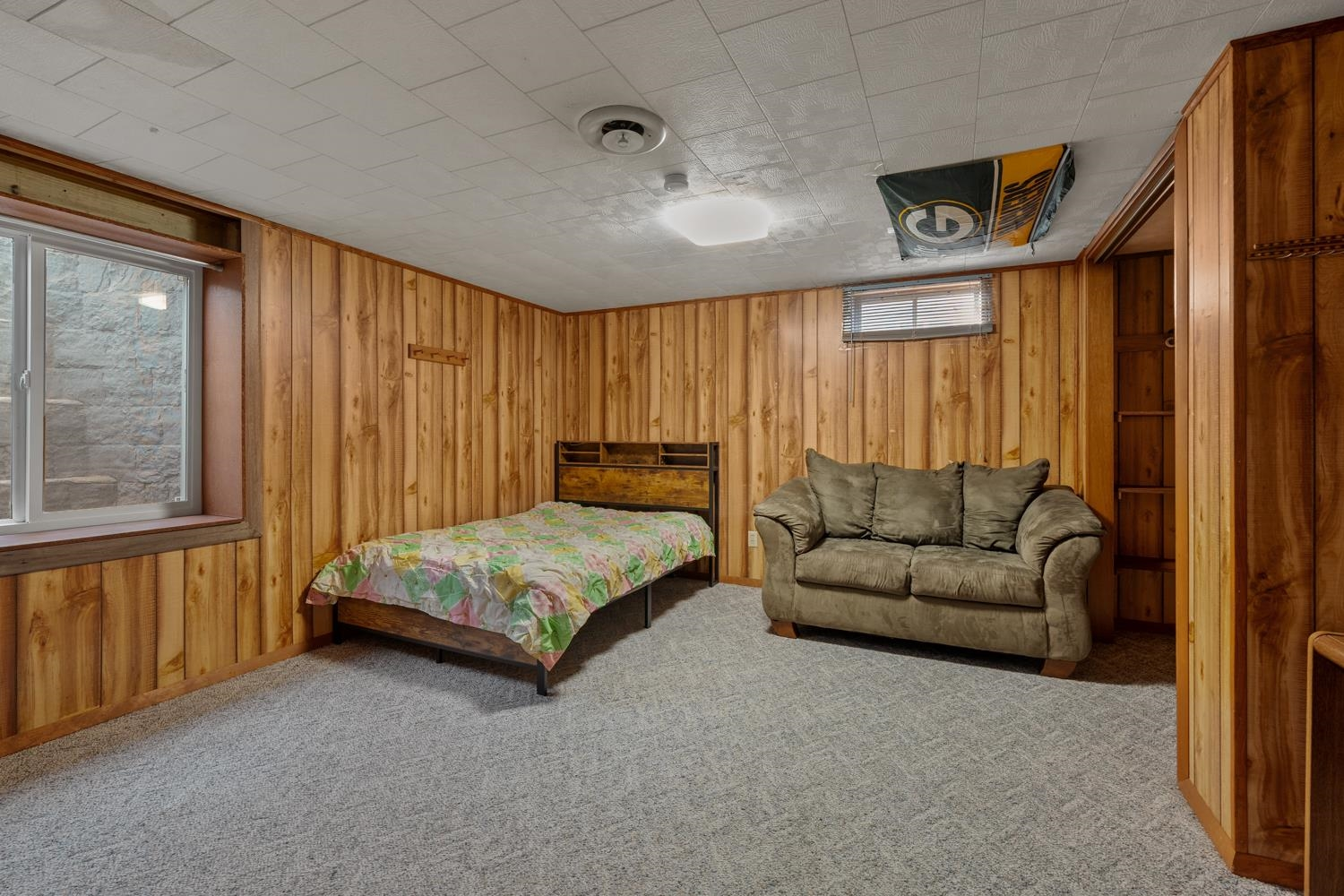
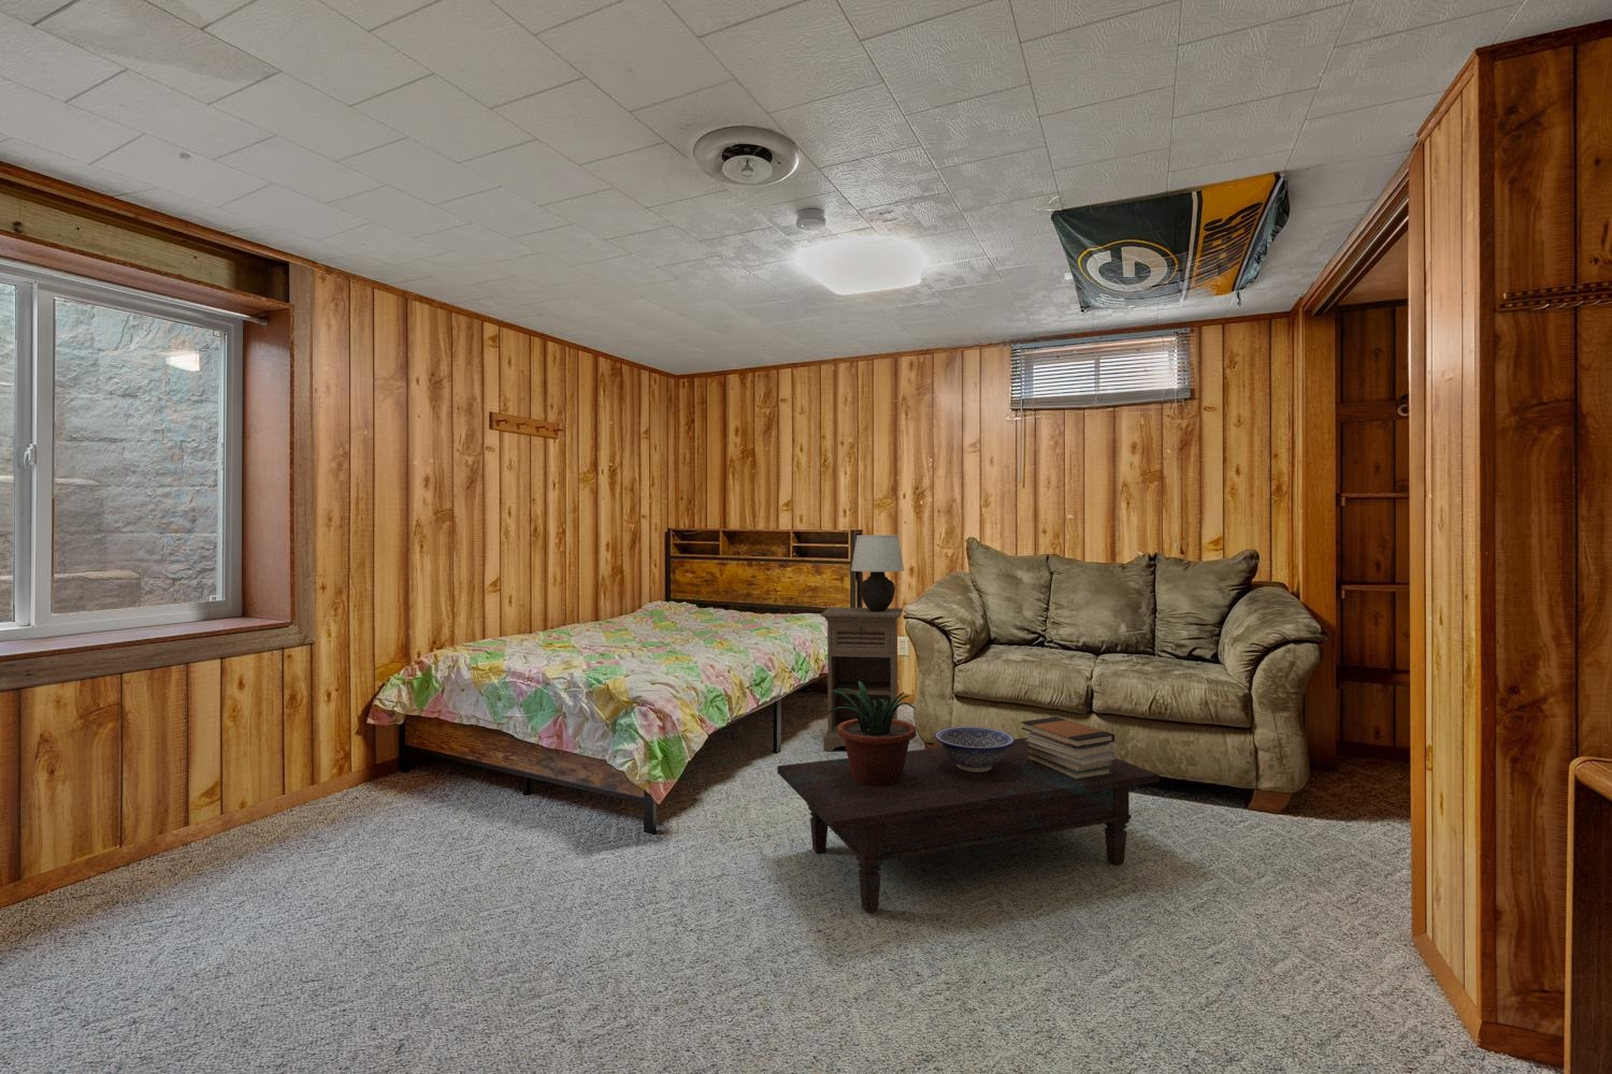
+ nightstand [820,607,904,752]
+ coffee table [776,737,1161,913]
+ decorative bowl [933,726,1016,772]
+ book stack [1019,716,1117,779]
+ potted plant [826,682,918,786]
+ table lamp [850,533,904,611]
